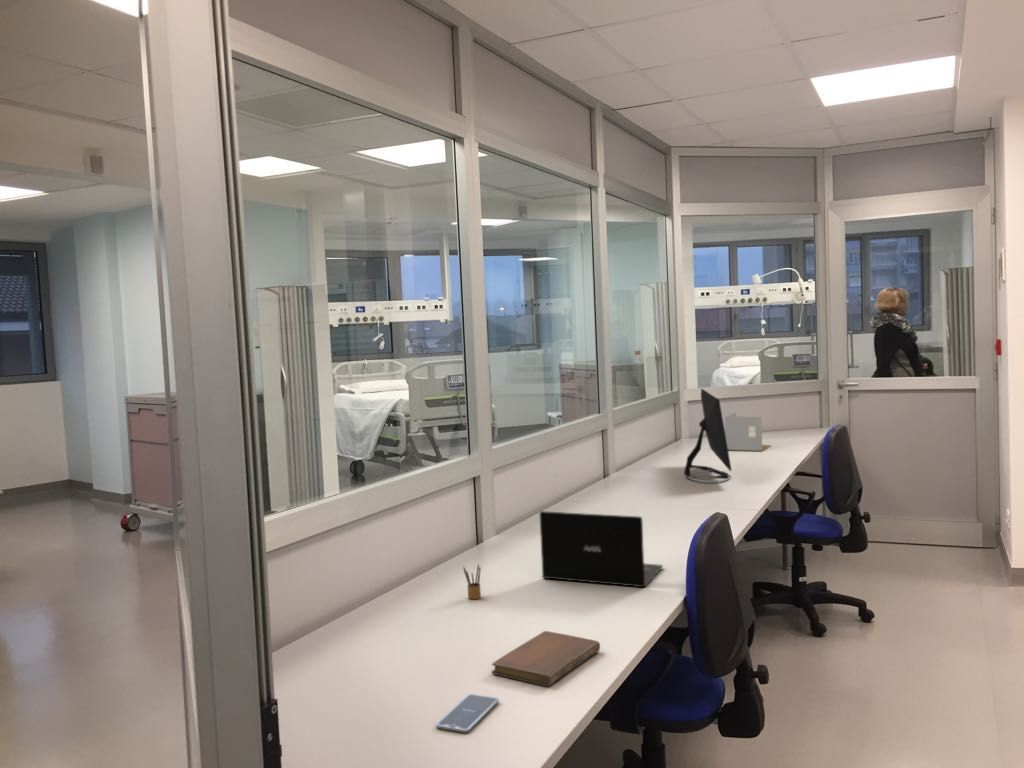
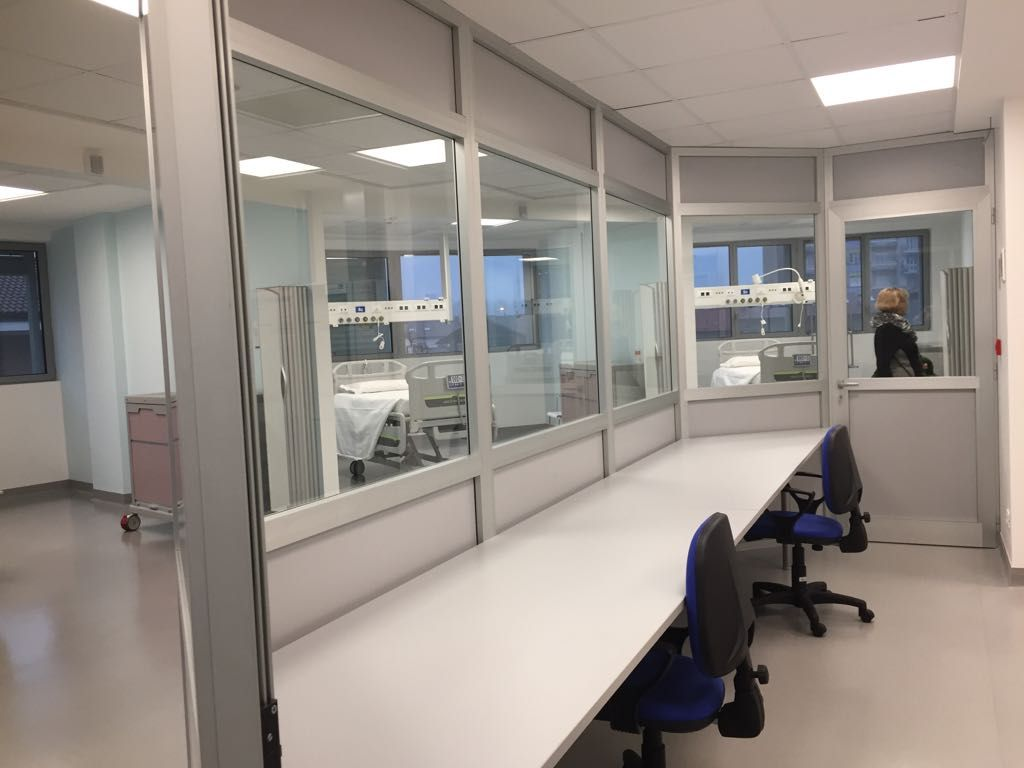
- notebook [491,630,601,687]
- pencil box [462,563,482,600]
- smartphone [435,693,500,734]
- laptop [539,510,664,588]
- computer monitor [683,388,733,483]
- binder [724,412,772,452]
